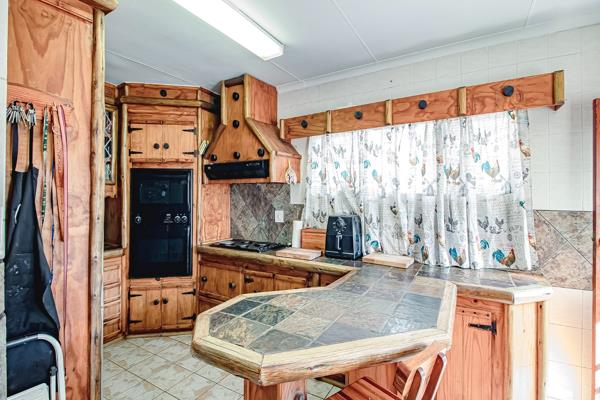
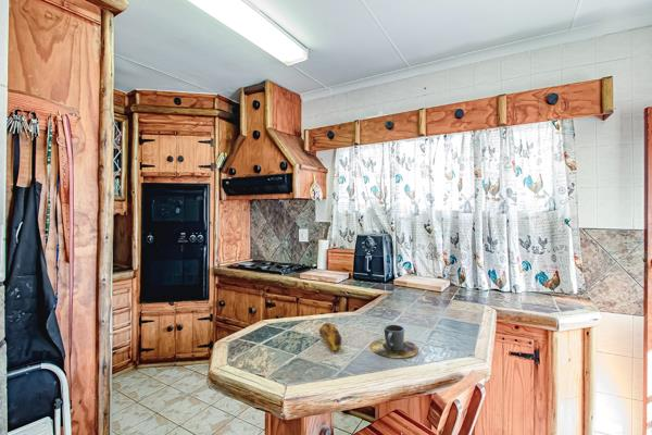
+ banana [318,321,342,353]
+ cup [369,324,419,359]
